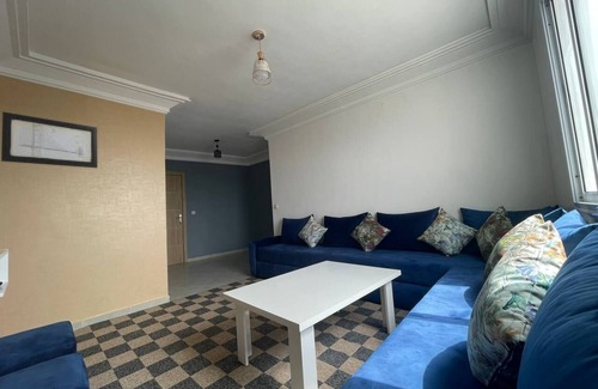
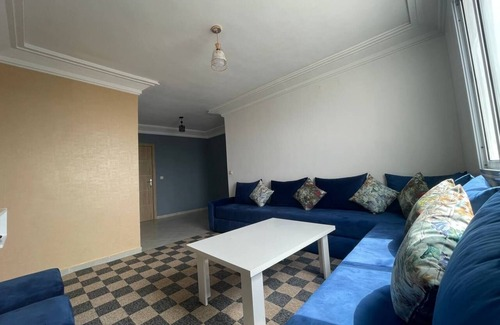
- wall art [0,110,98,169]
